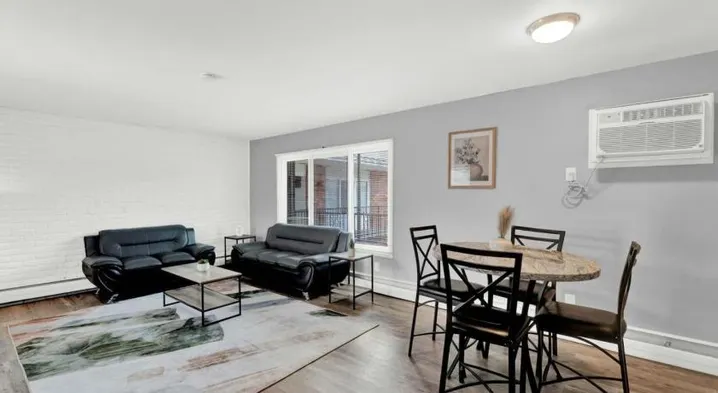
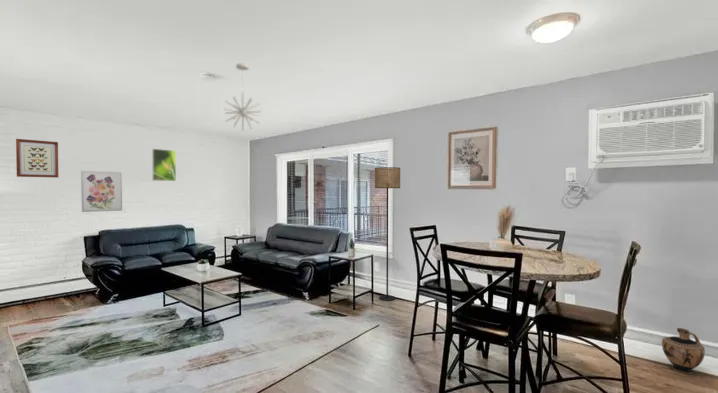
+ wall art [80,170,123,213]
+ pendant light [223,63,262,132]
+ floor lamp [374,166,401,302]
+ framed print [151,148,177,182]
+ wall art [15,138,59,179]
+ ceramic jug [661,327,706,375]
